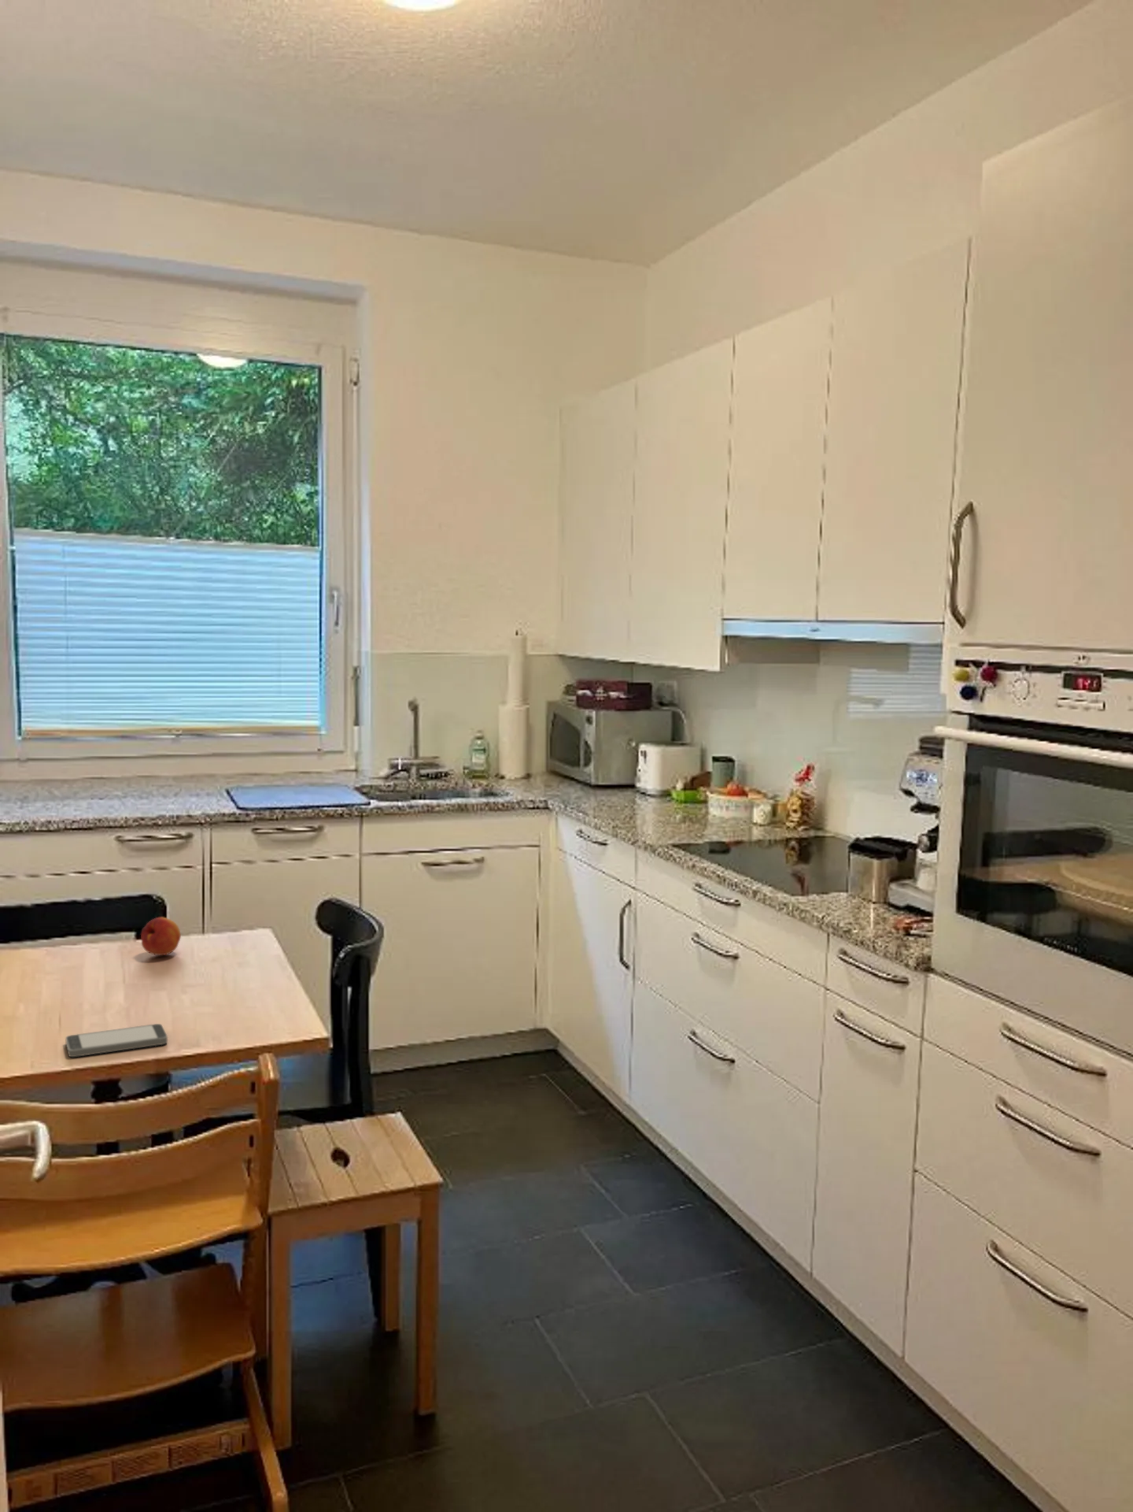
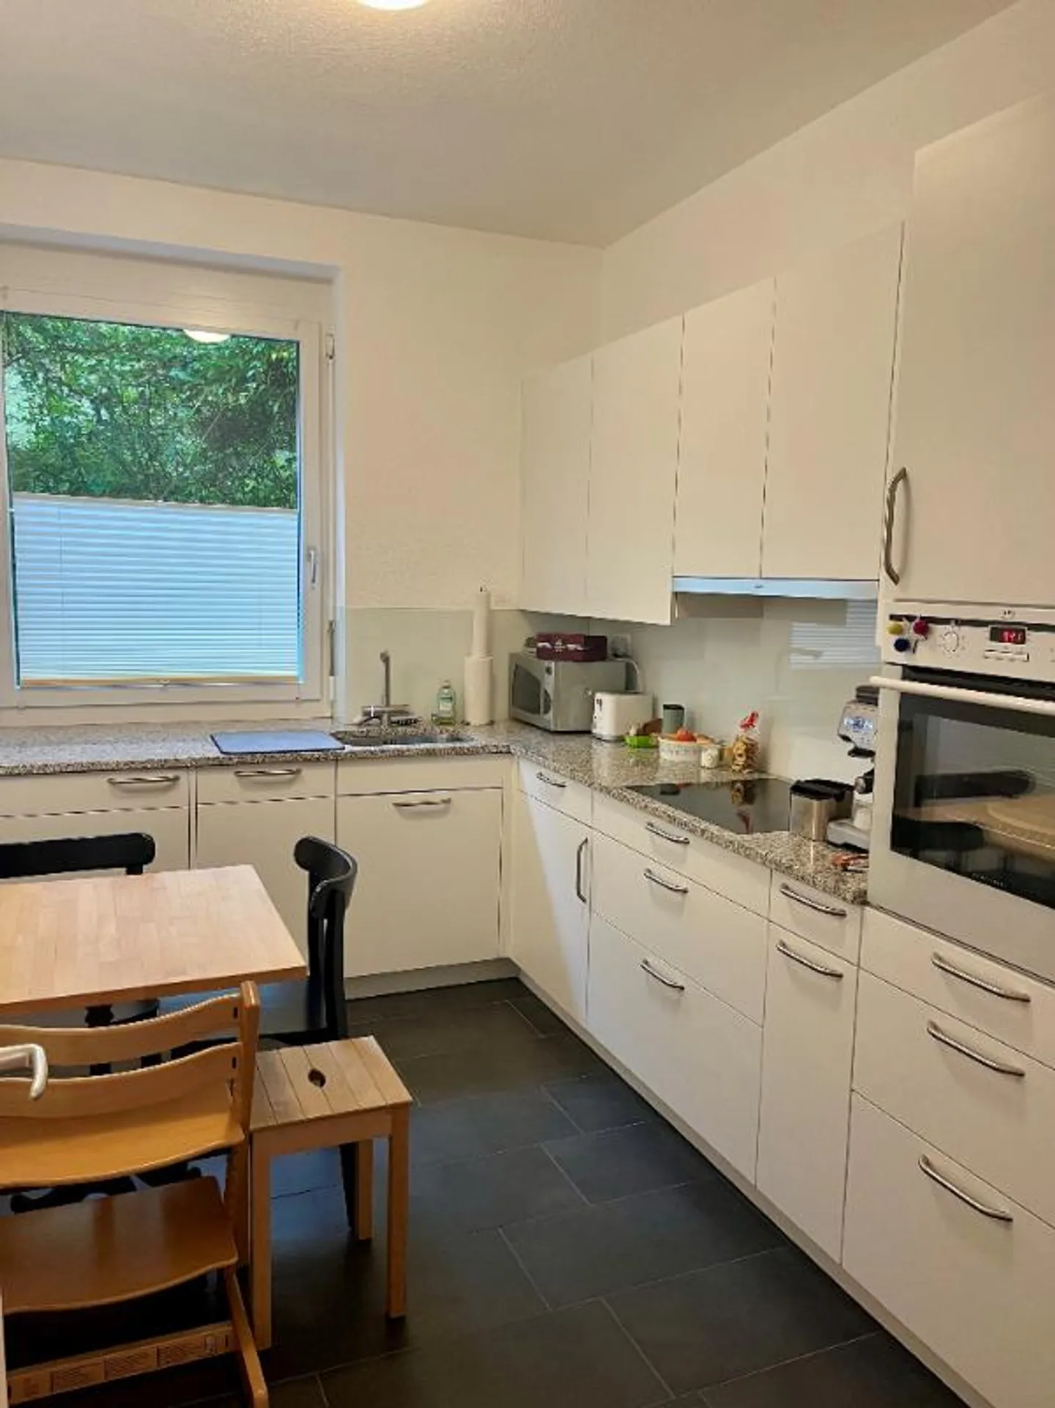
- smartphone [64,1023,168,1057]
- fruit [140,917,182,956]
